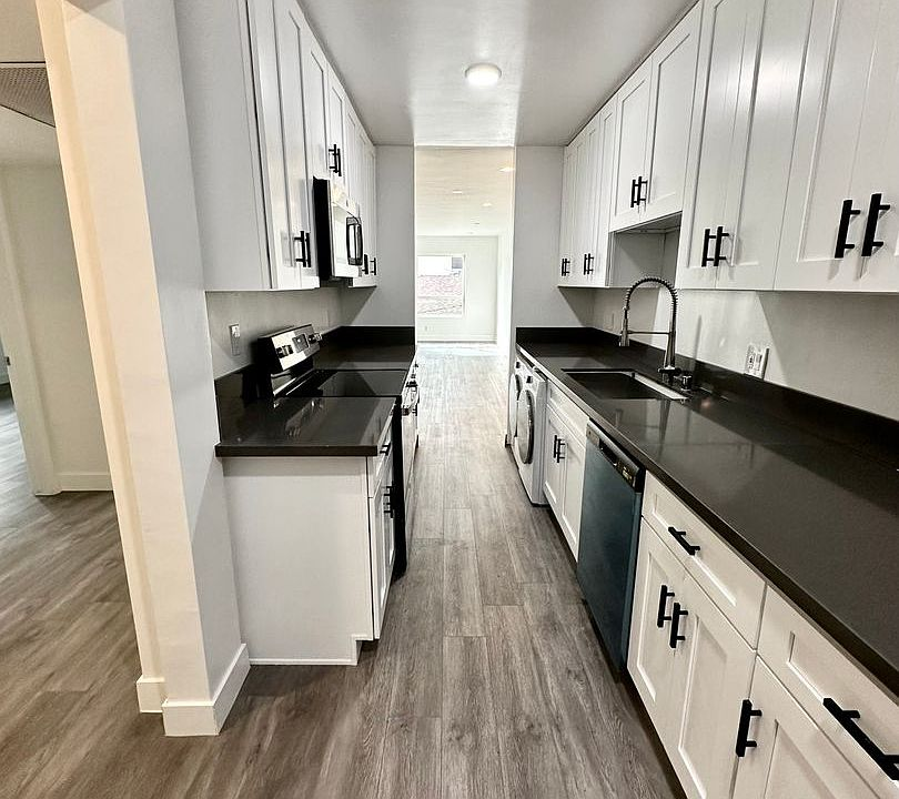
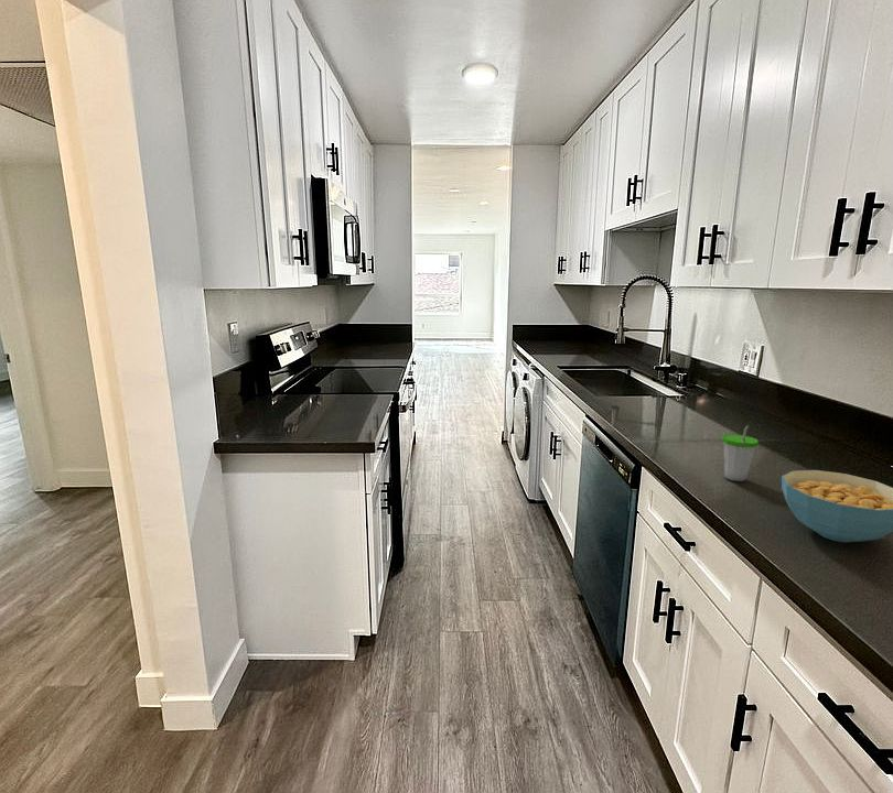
+ cup [721,424,760,482]
+ cereal bowl [781,469,893,543]
